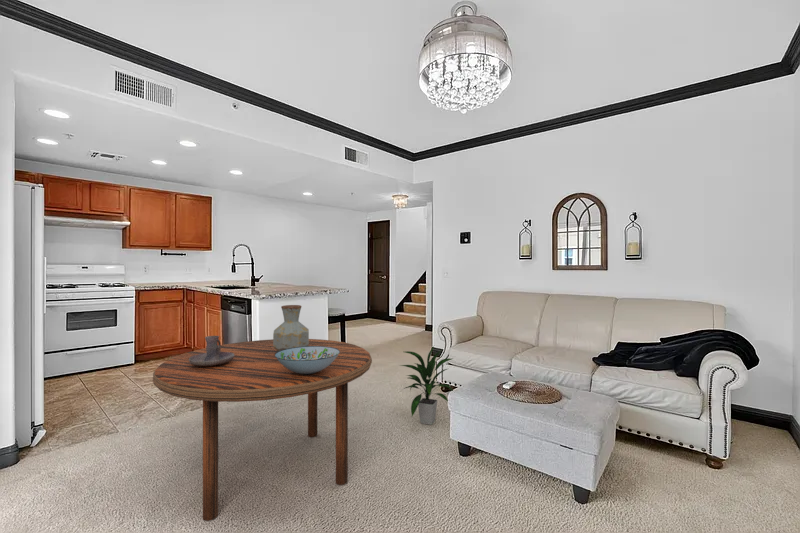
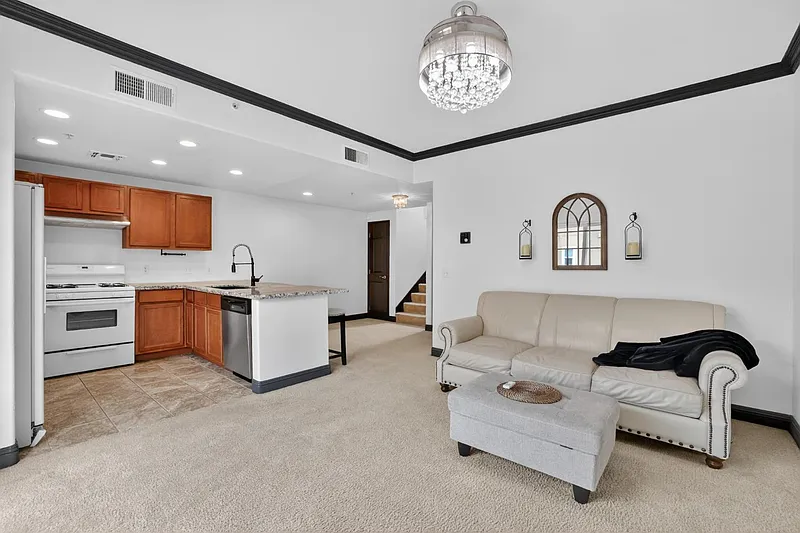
- vase [272,304,310,351]
- decorative bowl [275,346,340,374]
- dining table [152,338,373,522]
- indoor plant [399,345,455,426]
- candle holder [189,335,234,366]
